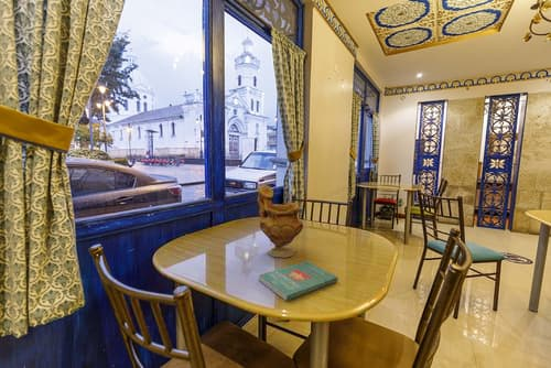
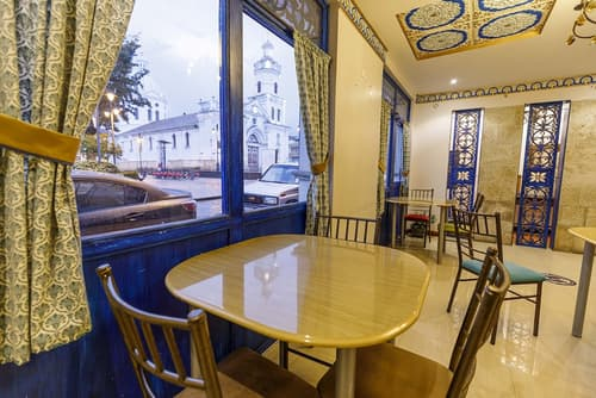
- book [258,260,339,302]
- vase [257,184,304,259]
